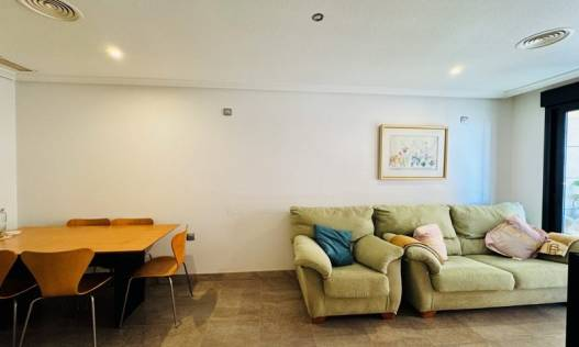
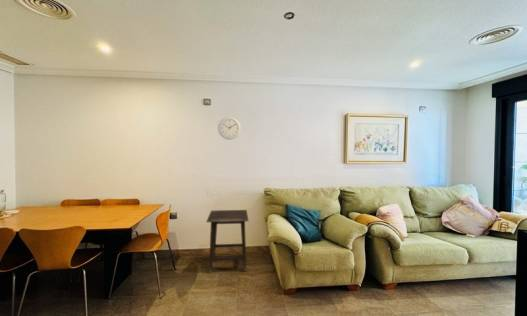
+ wall clock [217,116,242,140]
+ side table [206,209,249,274]
